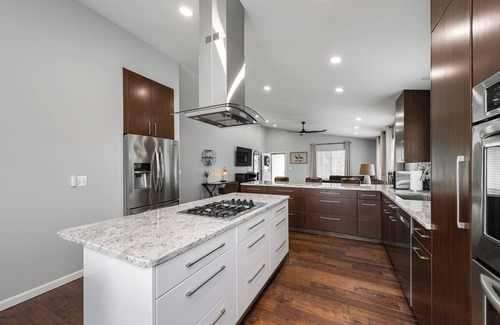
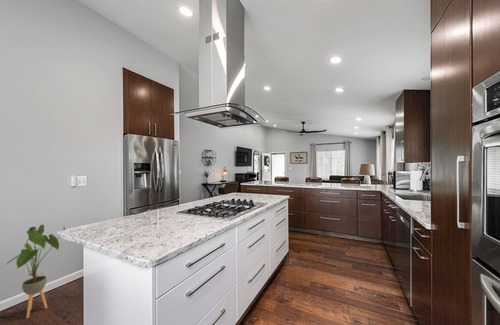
+ house plant [5,224,66,319]
